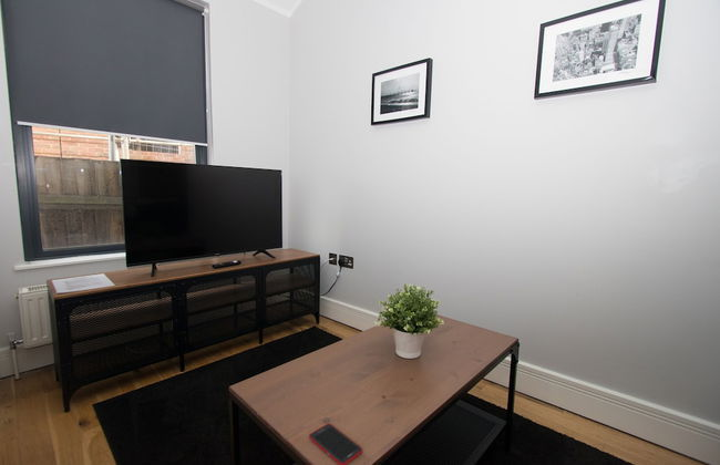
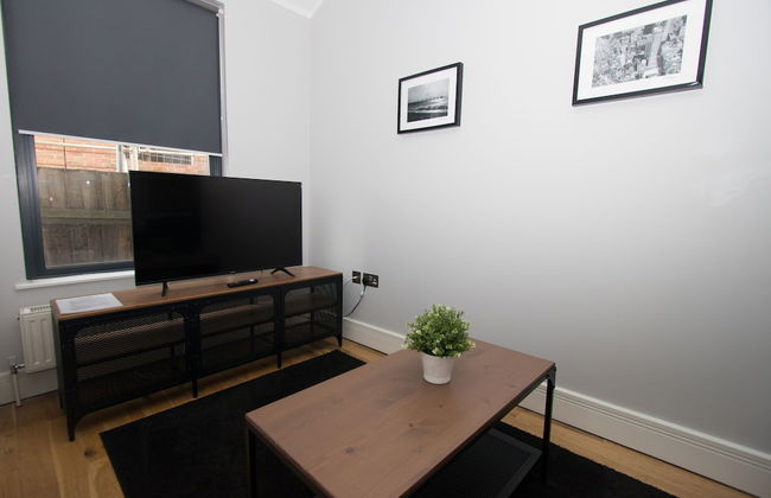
- cell phone [308,423,363,465]
